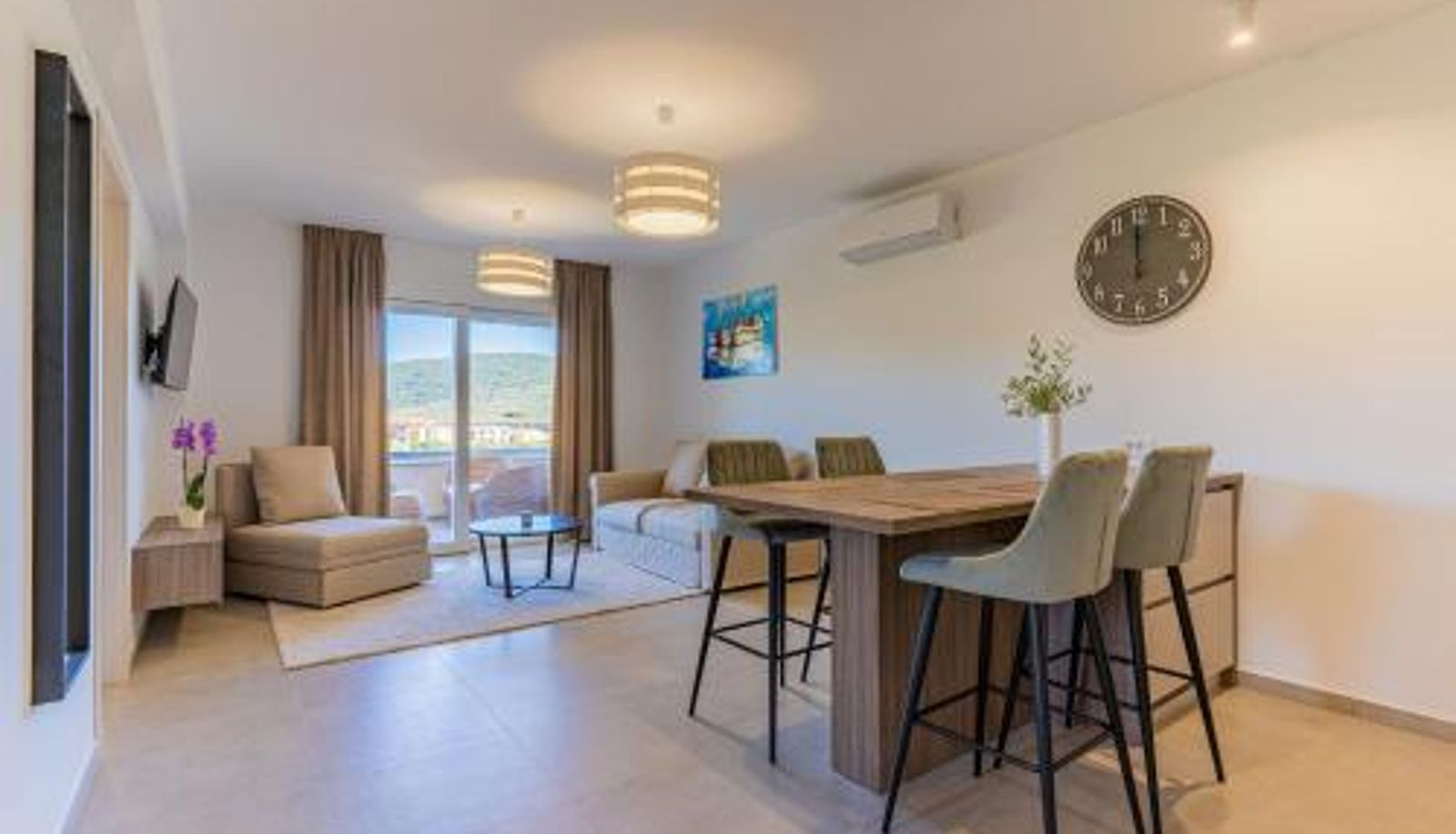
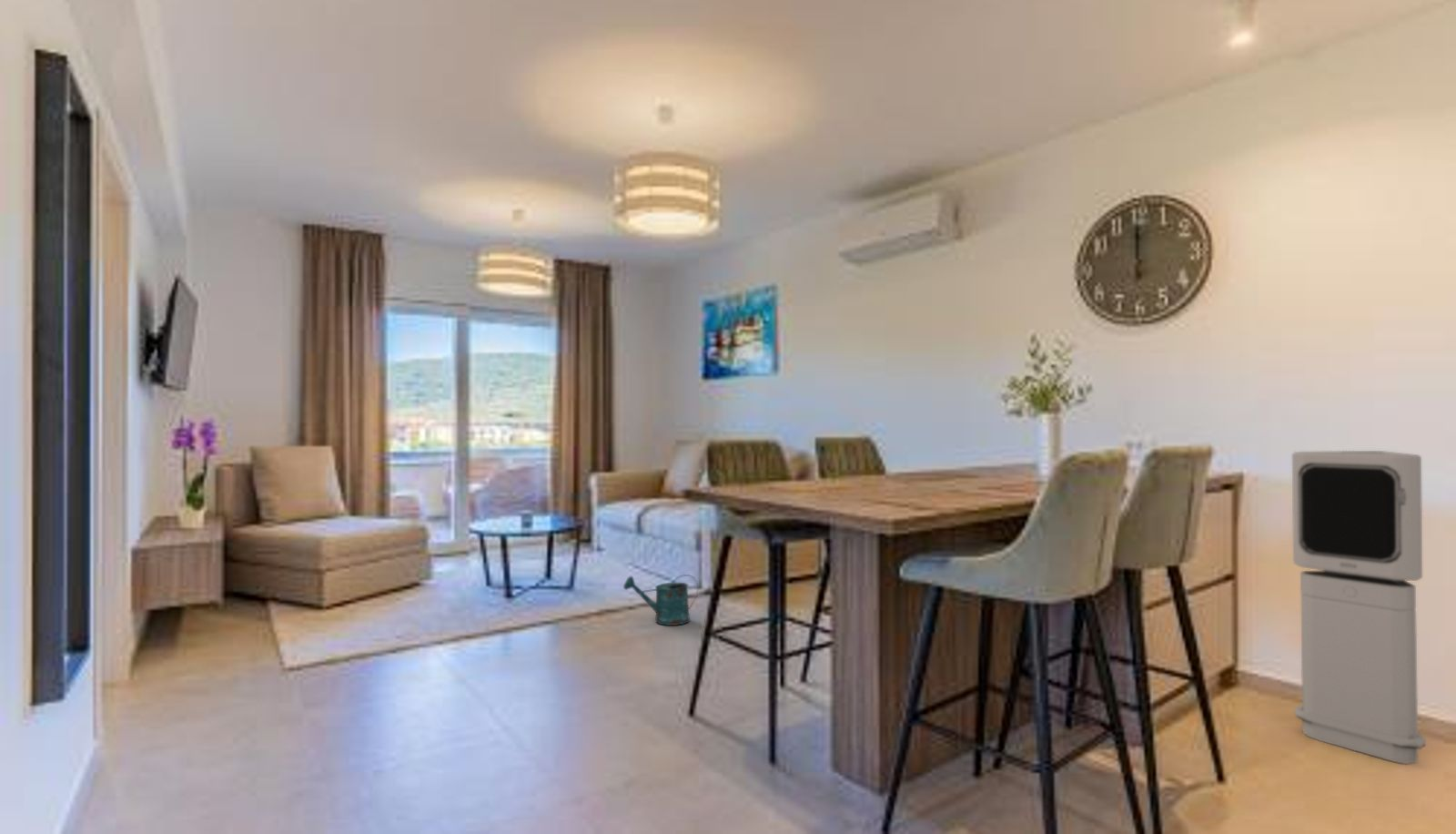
+ air purifier [1291,450,1427,765]
+ watering can [622,574,699,626]
